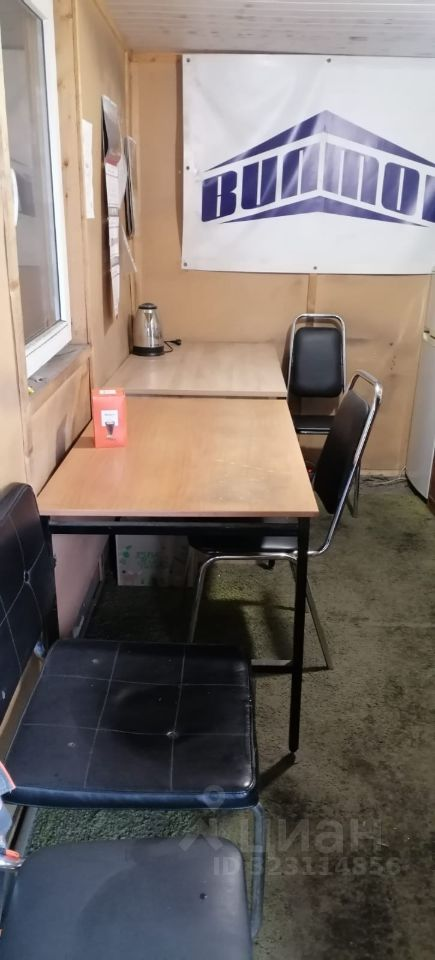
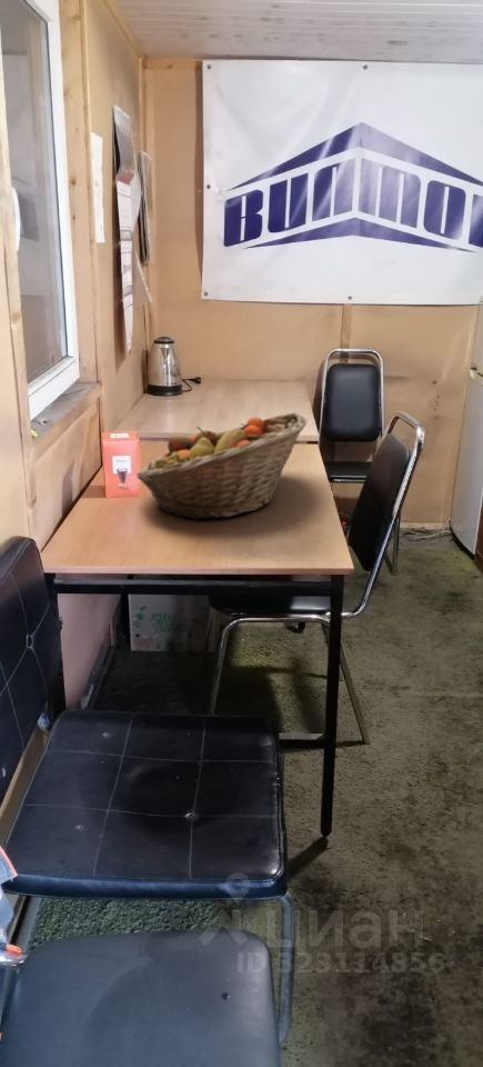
+ fruit basket [135,411,308,521]
